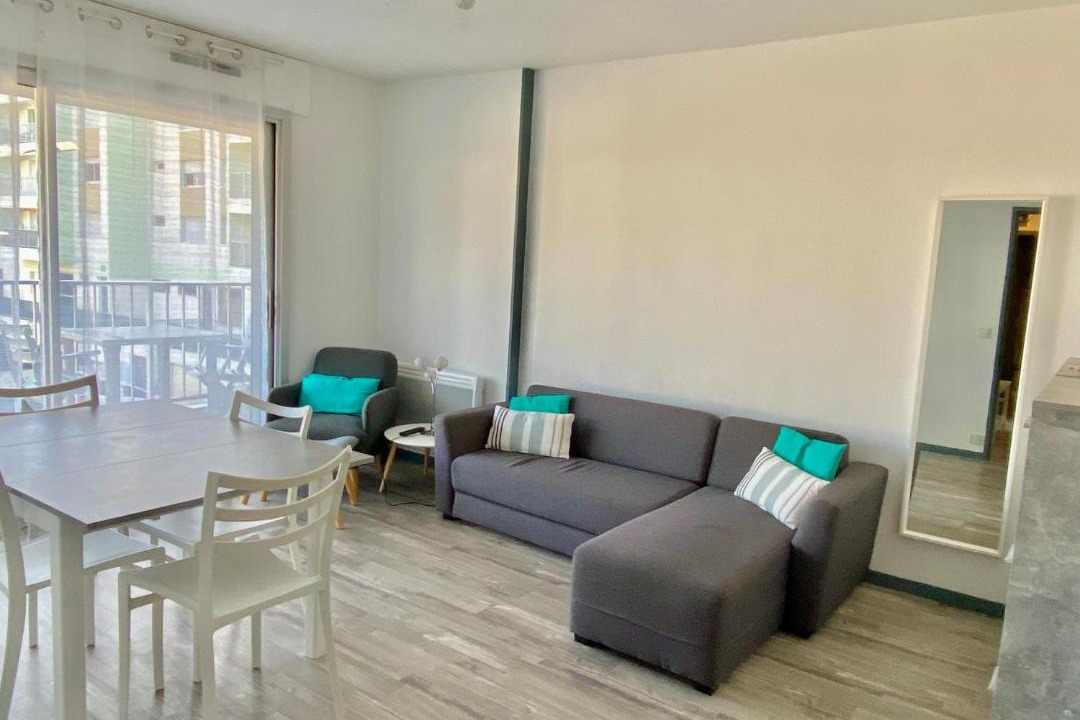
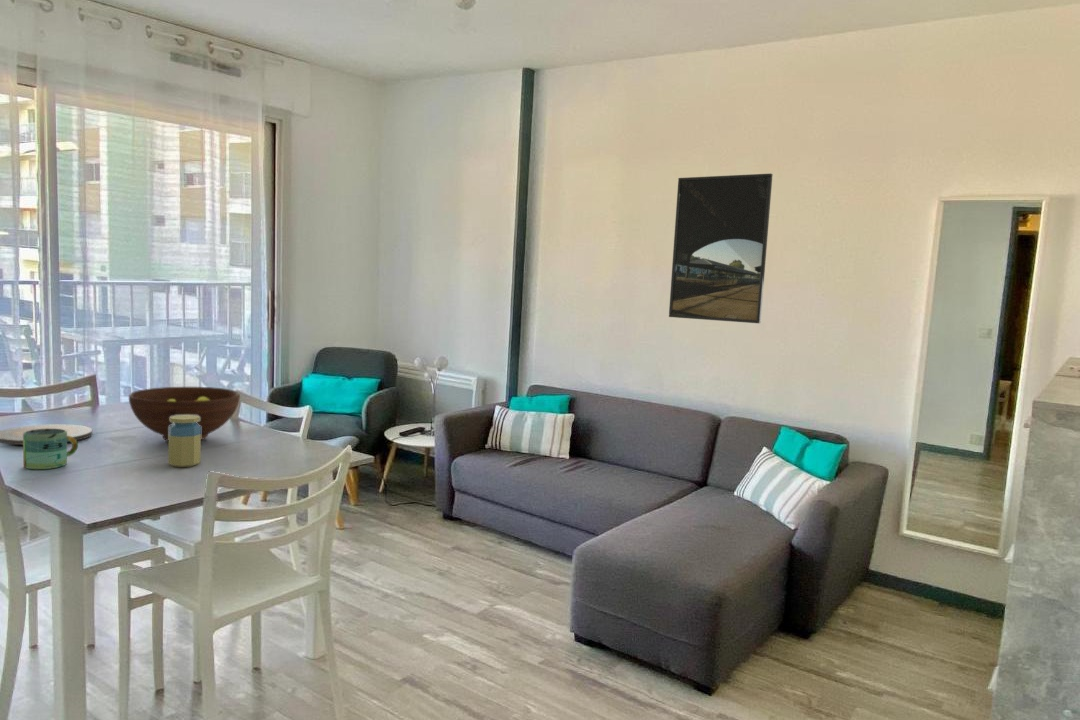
+ plate [0,423,93,446]
+ fruit bowl [128,386,241,442]
+ mug [22,429,79,470]
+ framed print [668,173,774,324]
+ jar [167,415,202,468]
